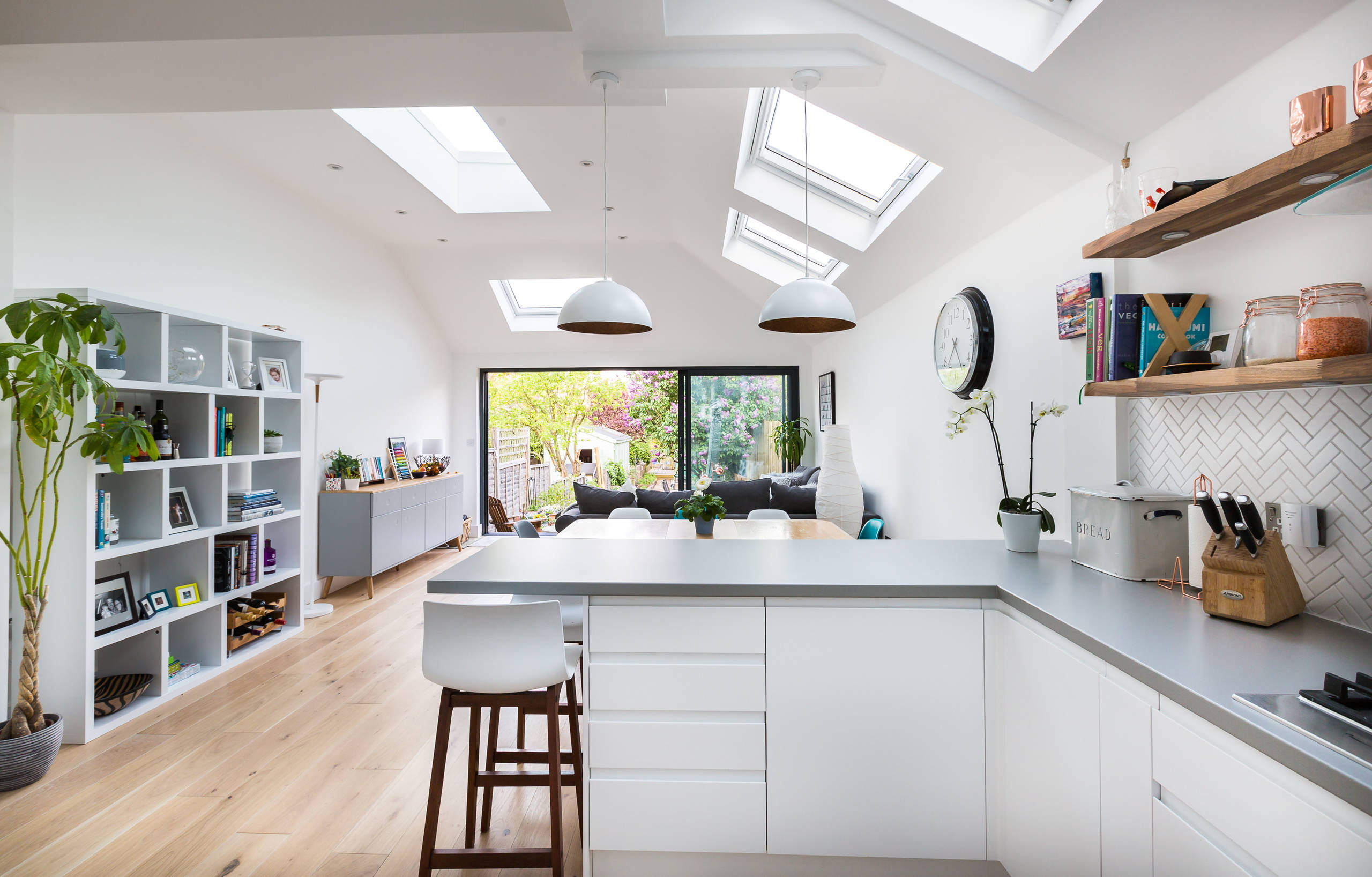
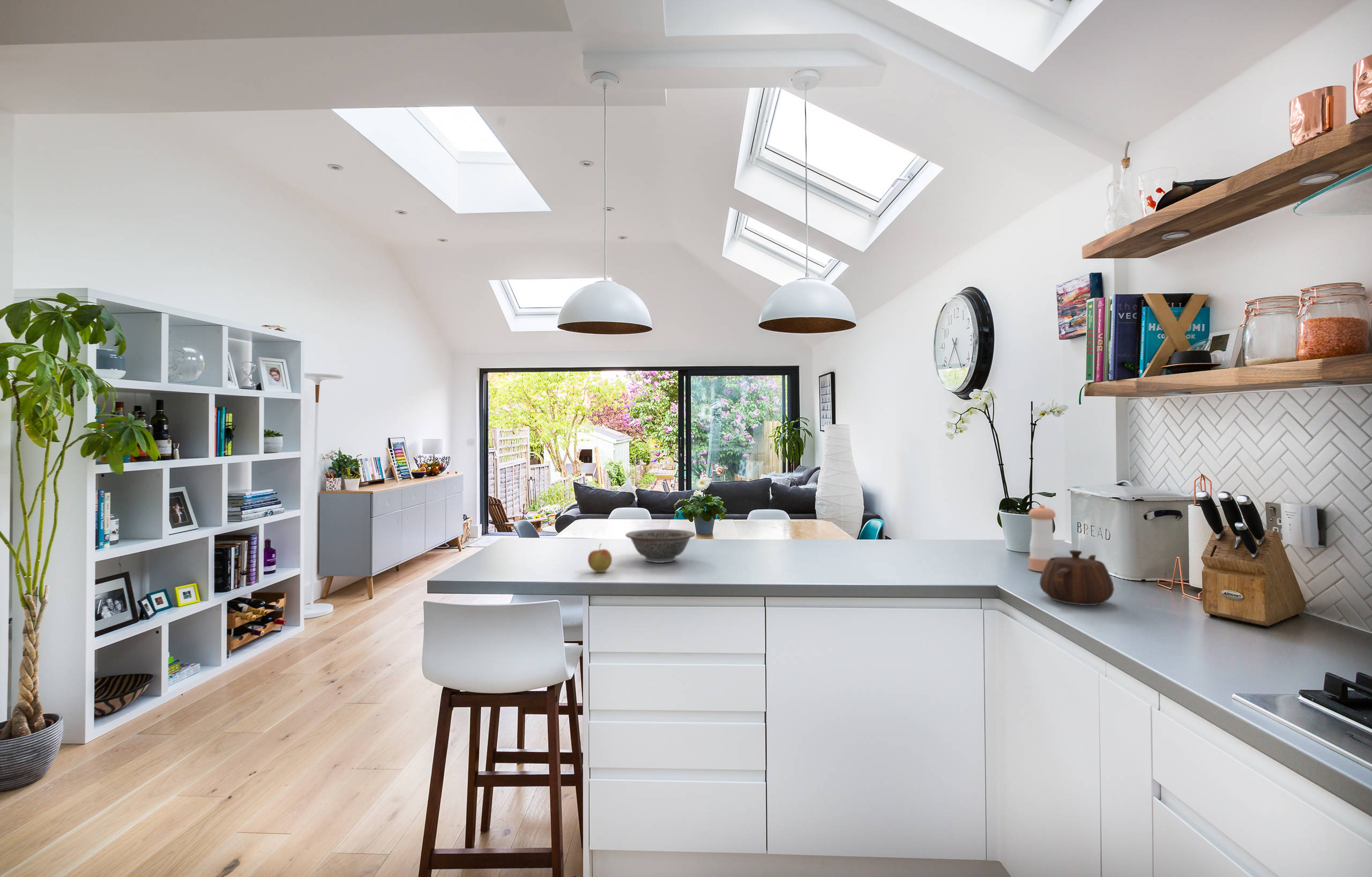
+ pepper shaker [1028,504,1056,572]
+ decorative bowl [625,529,696,563]
+ teapot [1039,549,1115,606]
+ apple [587,543,613,573]
